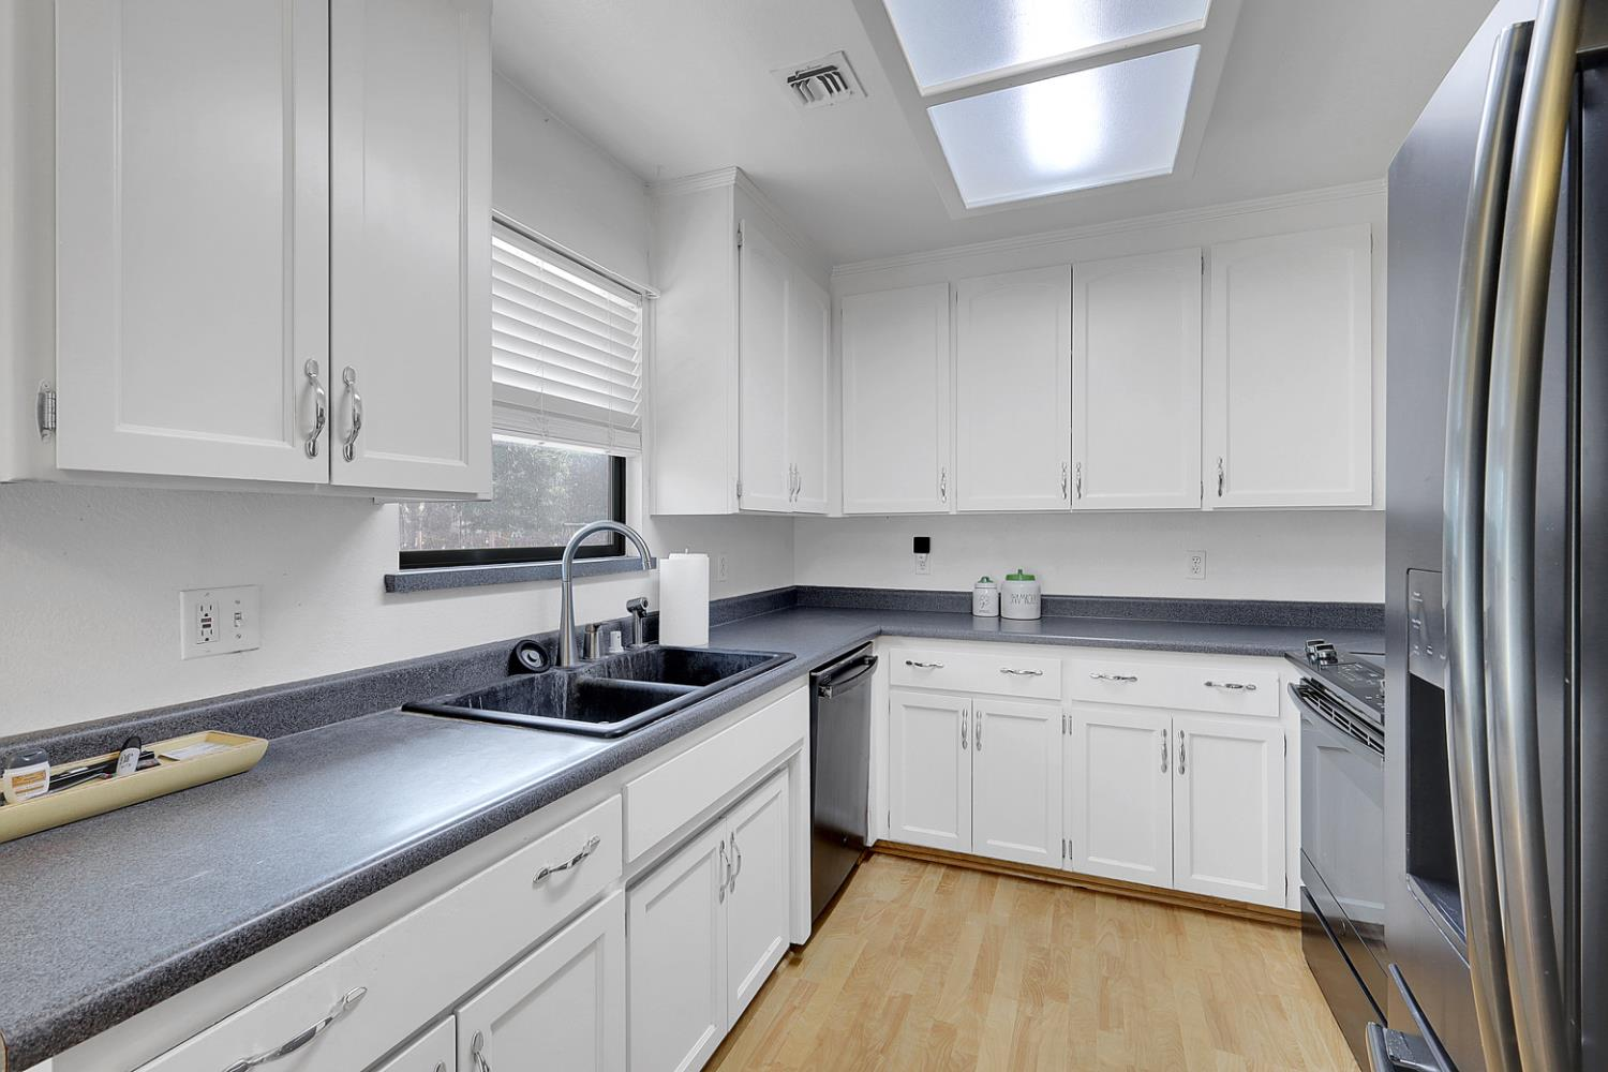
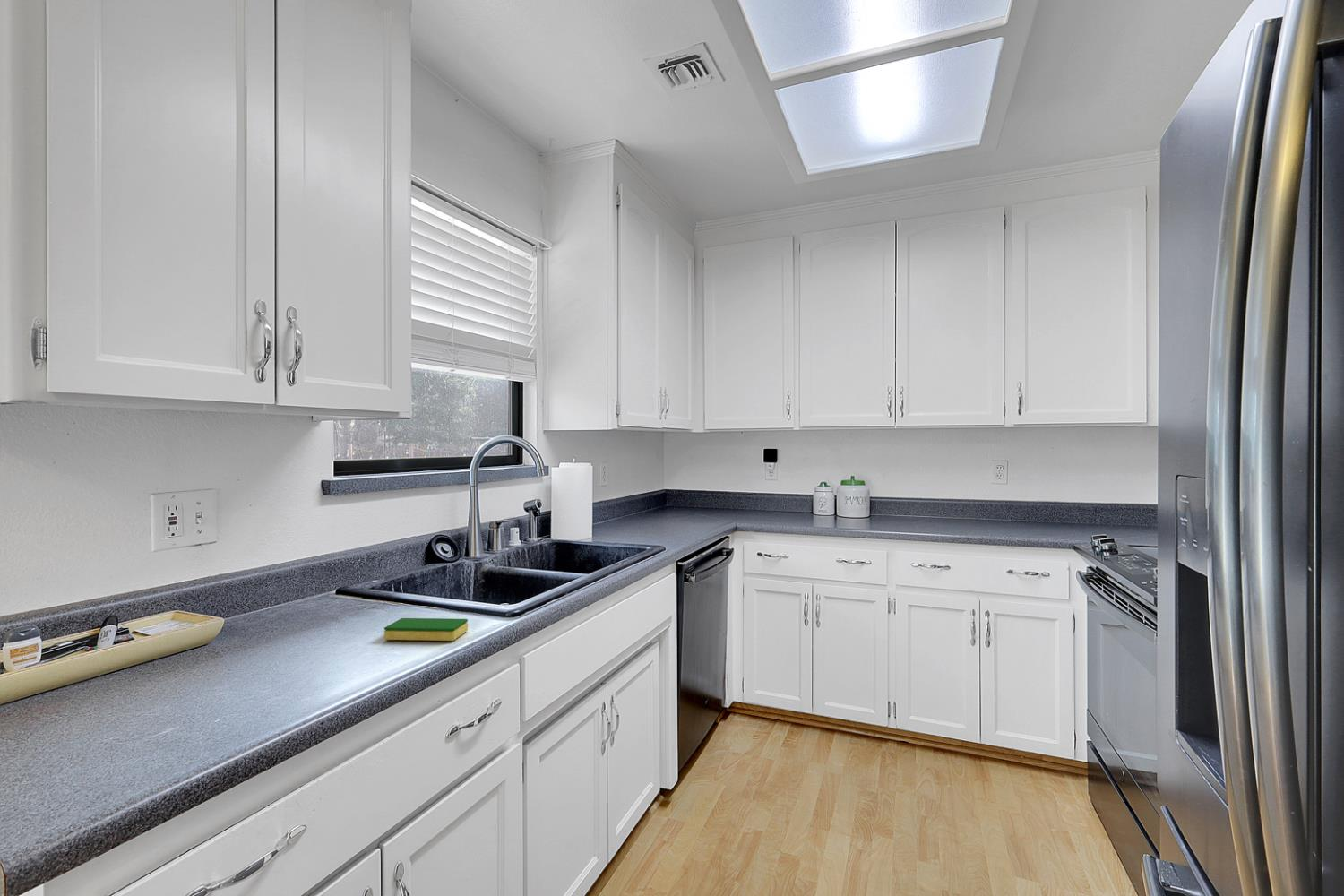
+ dish sponge [383,617,469,642]
